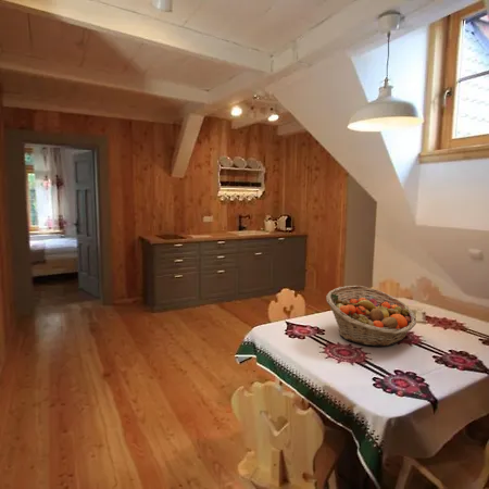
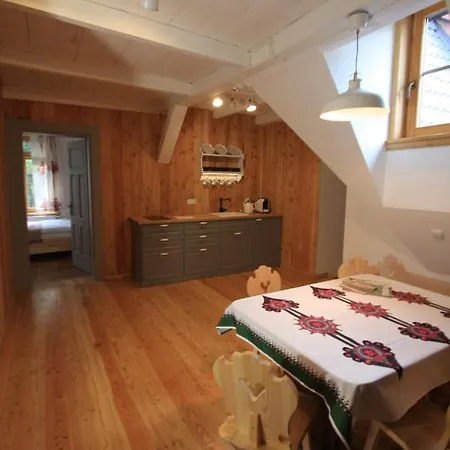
- fruit basket [325,285,417,348]
